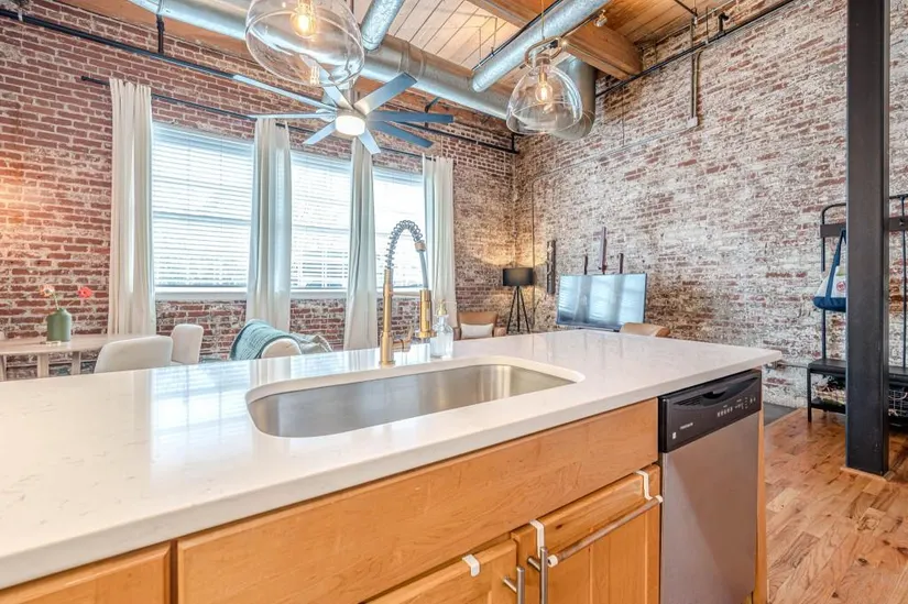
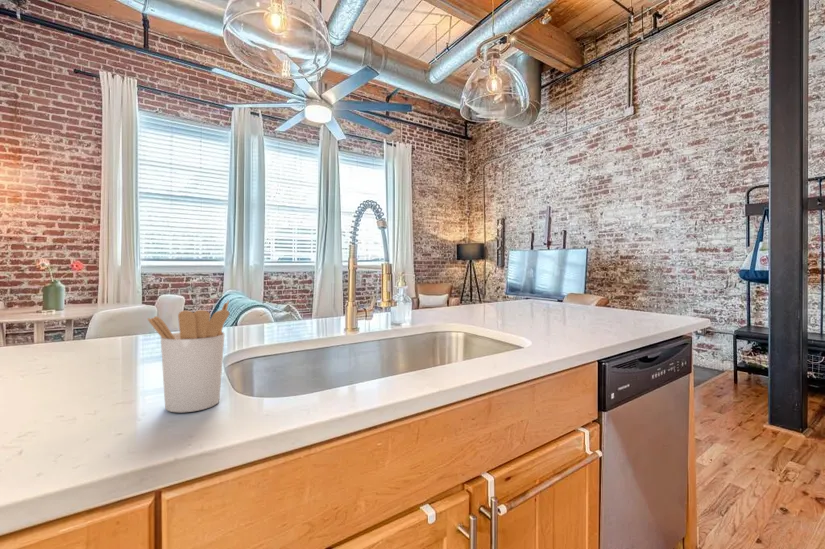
+ utensil holder [147,299,231,413]
